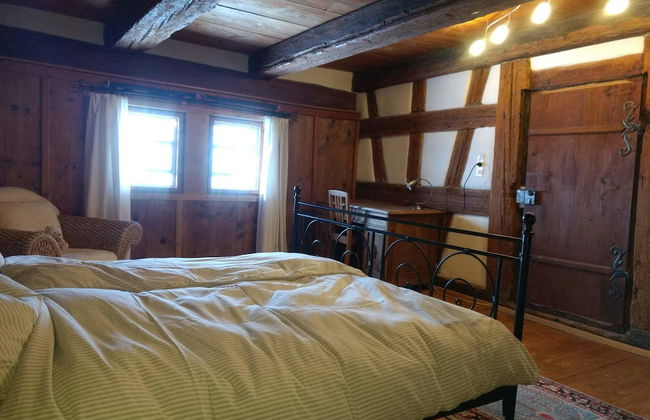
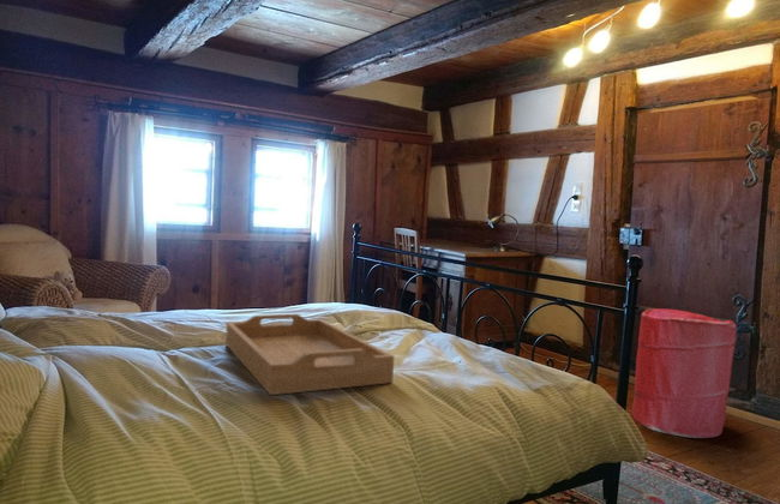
+ laundry hamper [630,307,738,439]
+ serving tray [224,313,395,396]
